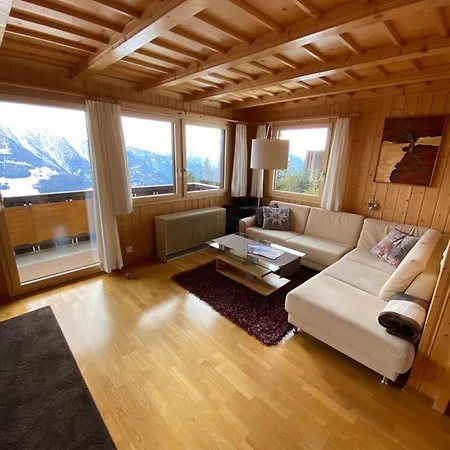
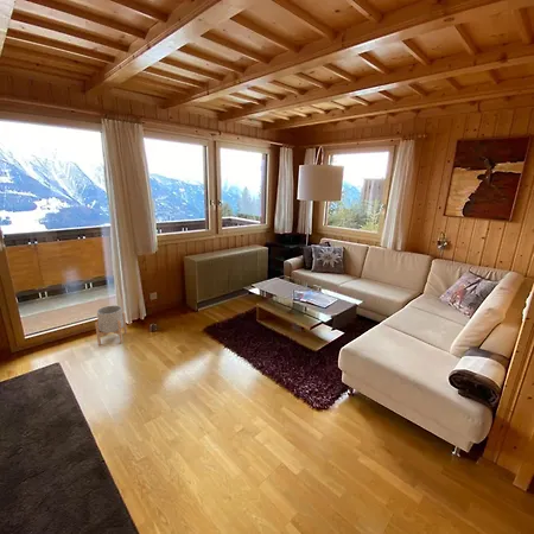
+ planter [94,304,128,347]
